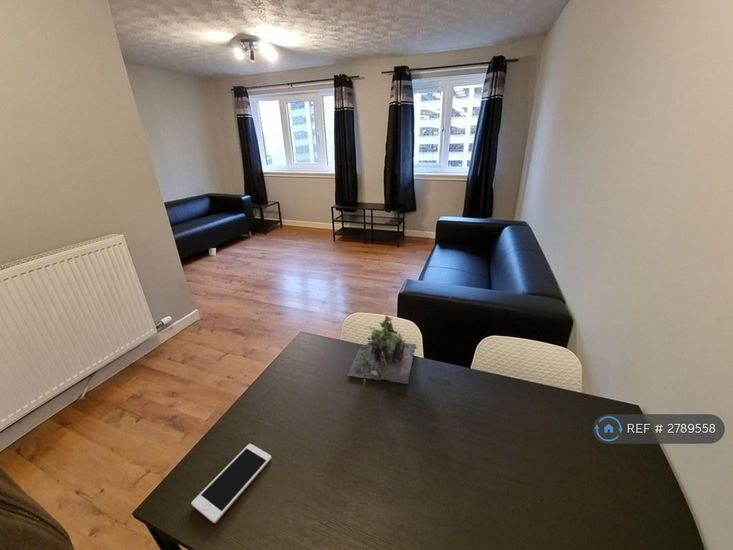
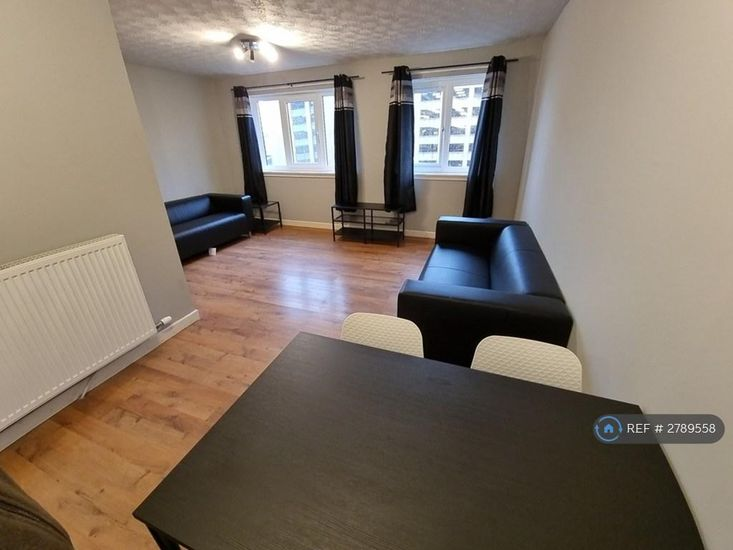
- cell phone [191,443,272,524]
- plant [347,315,417,387]
